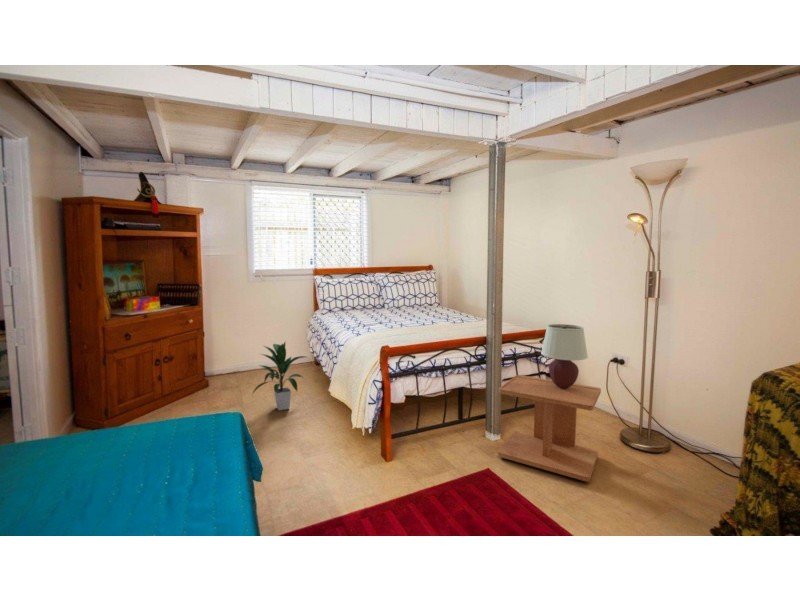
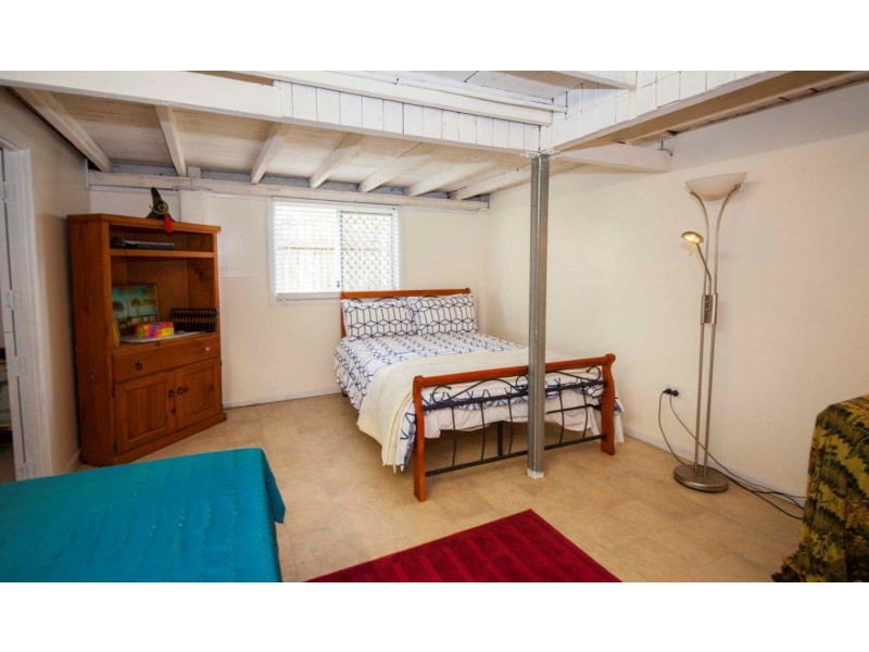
- side table [497,374,602,482]
- table lamp [540,323,589,388]
- indoor plant [251,341,307,412]
